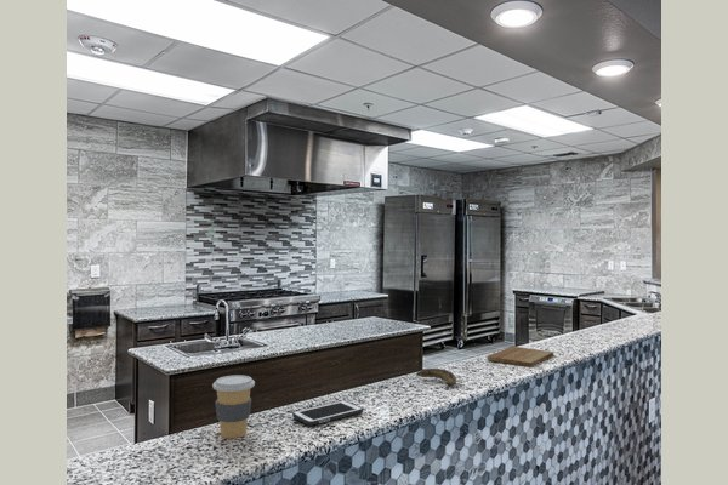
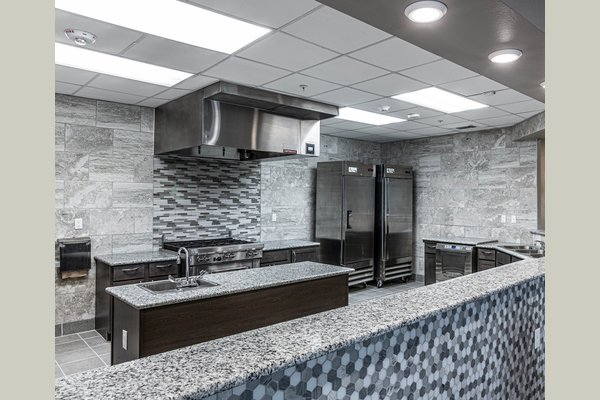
- coffee cup [211,375,256,439]
- banana [415,367,457,390]
- cell phone [291,399,364,427]
- cutting board [487,346,554,367]
